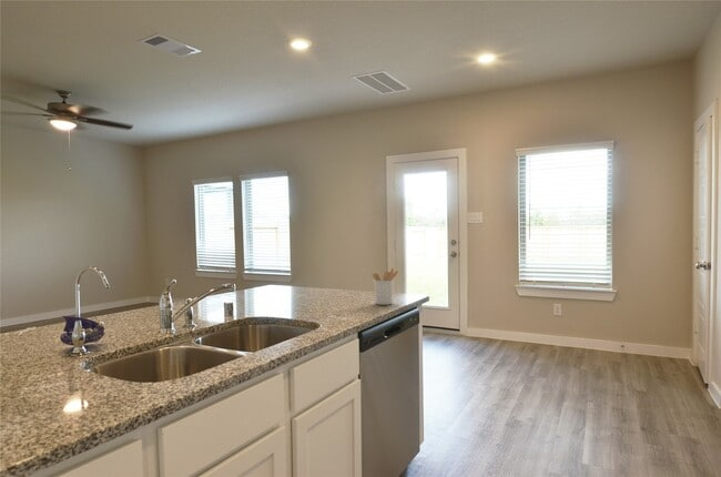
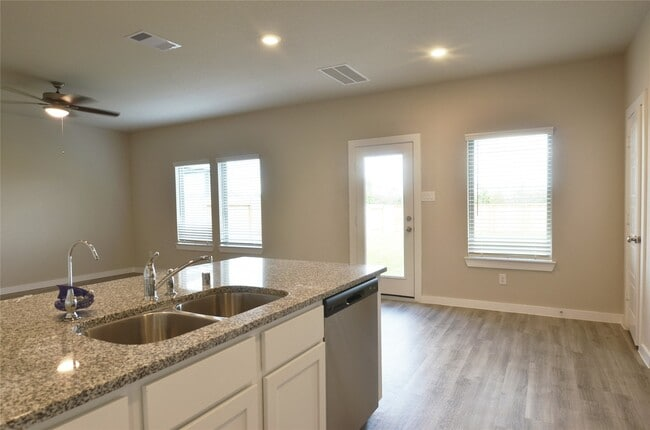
- utensil holder [370,266,399,306]
